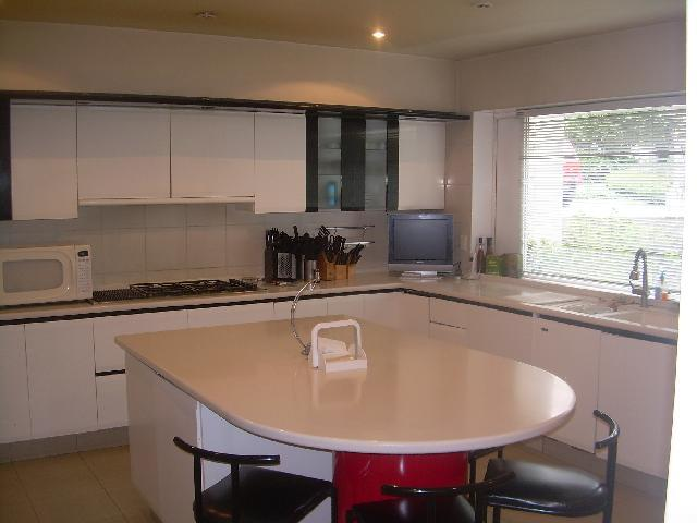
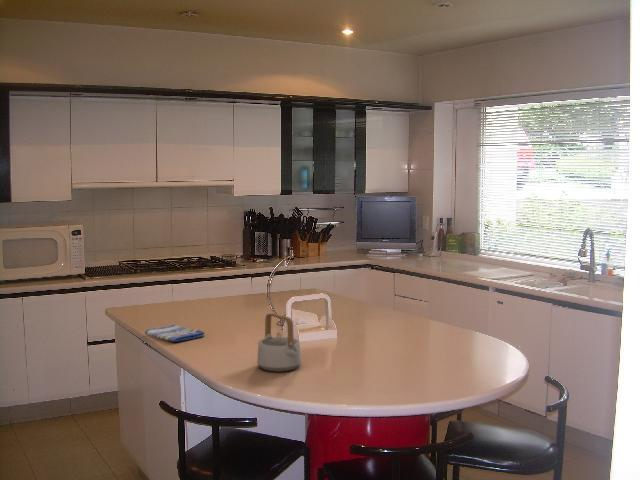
+ dish towel [144,323,205,343]
+ teapot [256,312,302,373]
